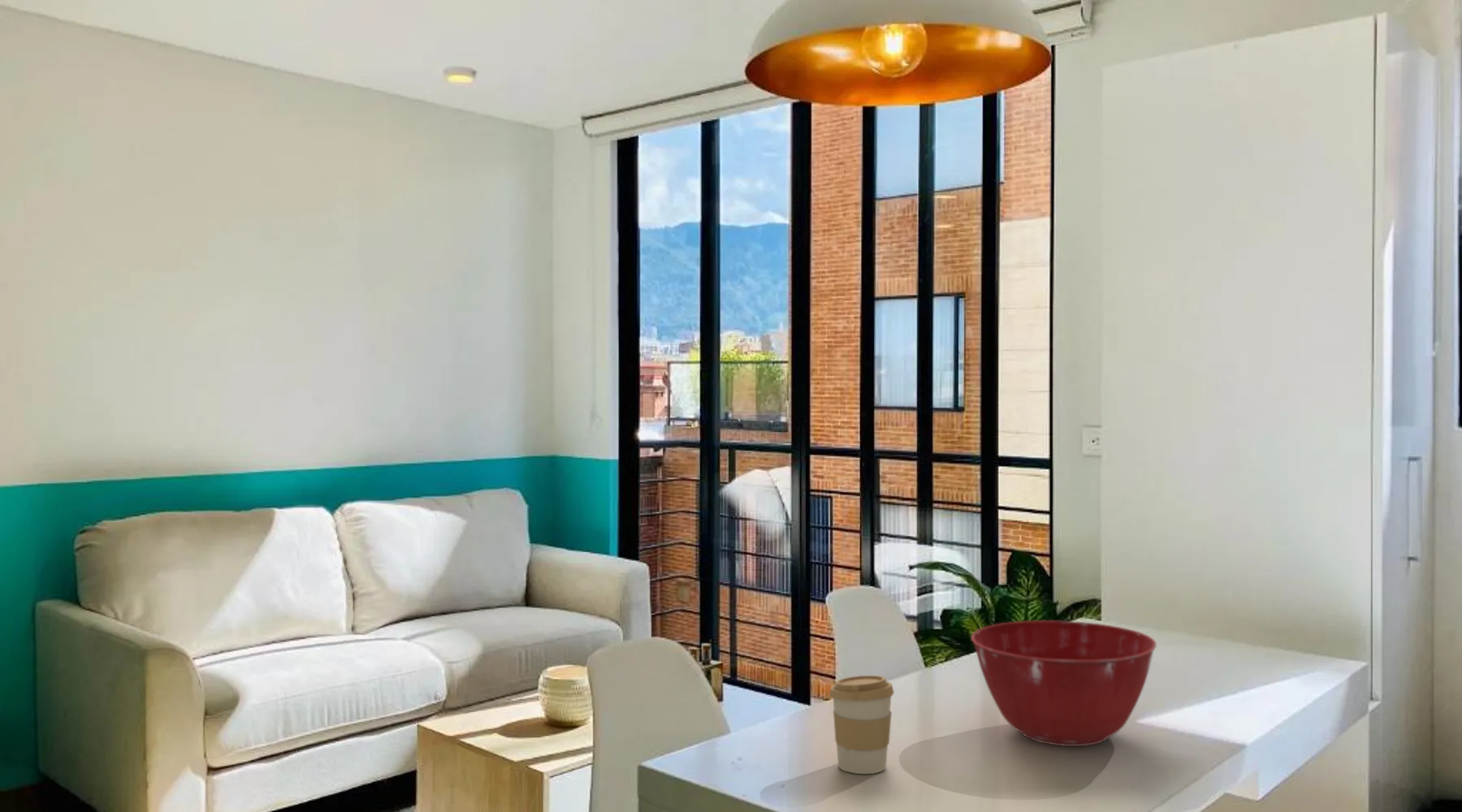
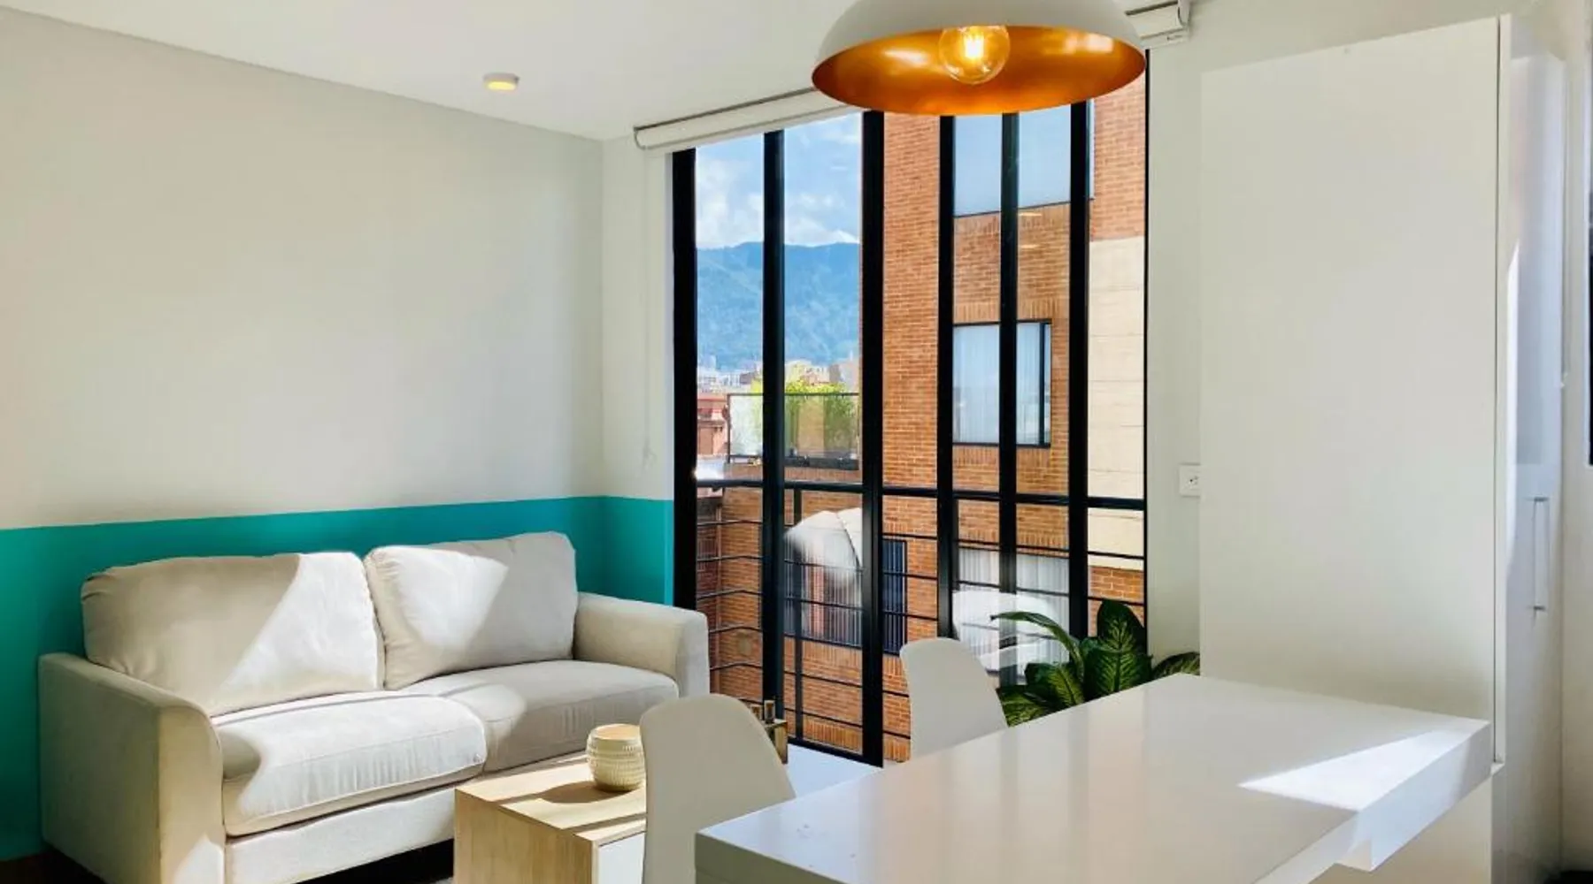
- coffee cup [828,675,895,775]
- mixing bowl [971,620,1157,747]
